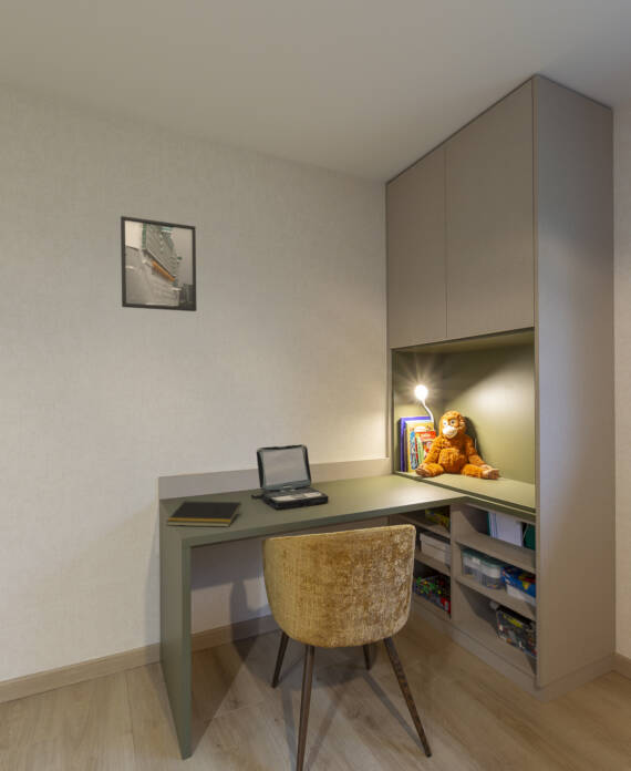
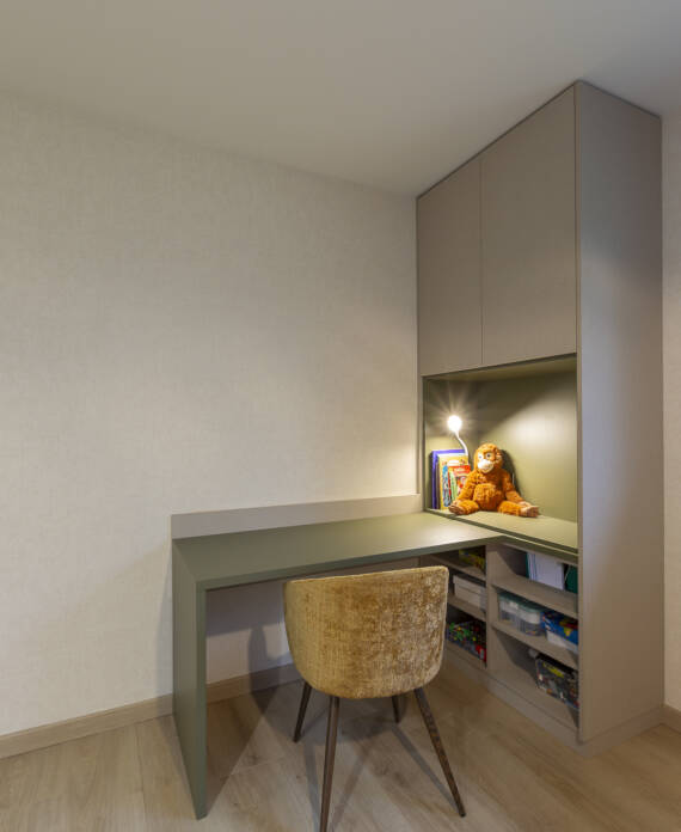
- laptop [250,443,330,511]
- notepad [165,500,242,528]
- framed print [120,215,198,312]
